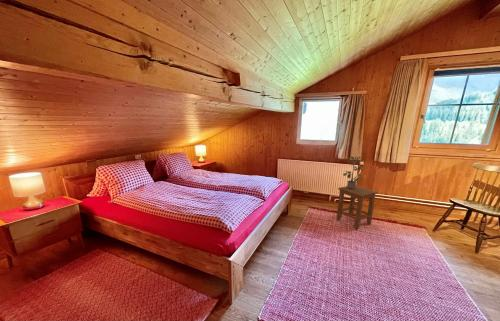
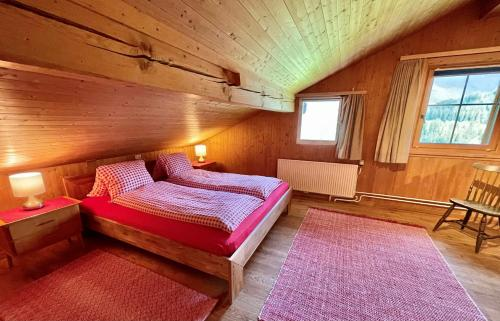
- potted plant [342,155,365,189]
- stool [336,185,378,230]
